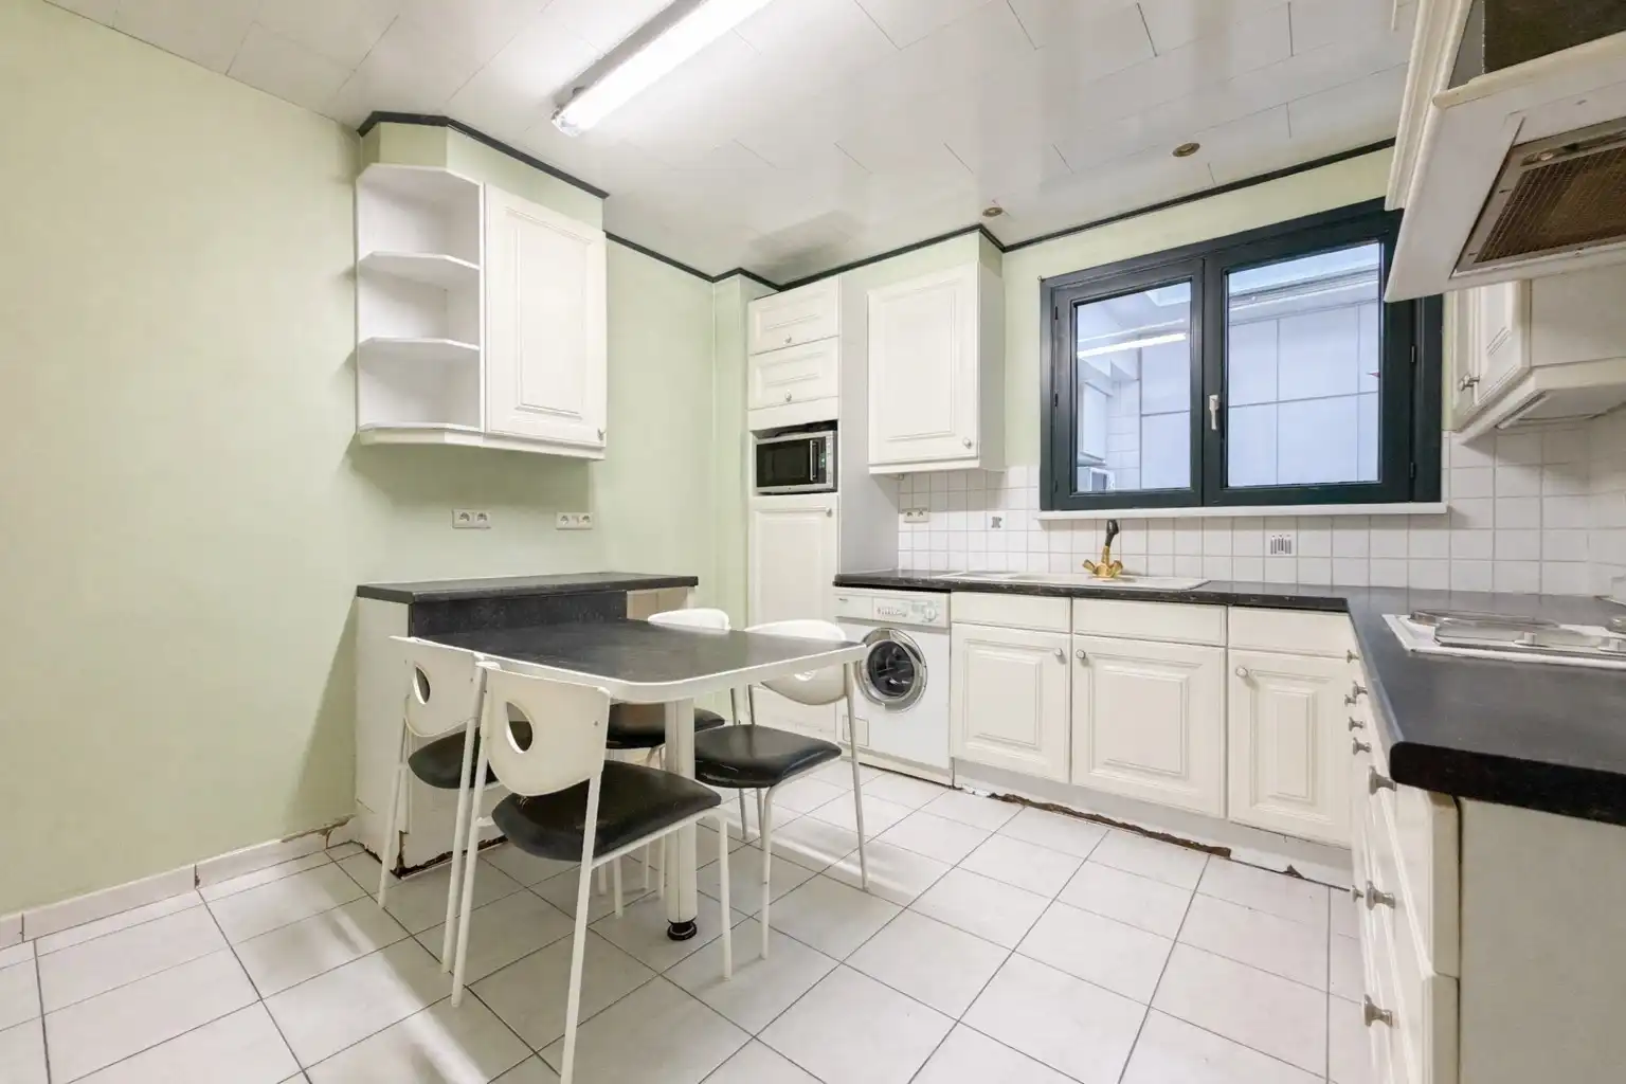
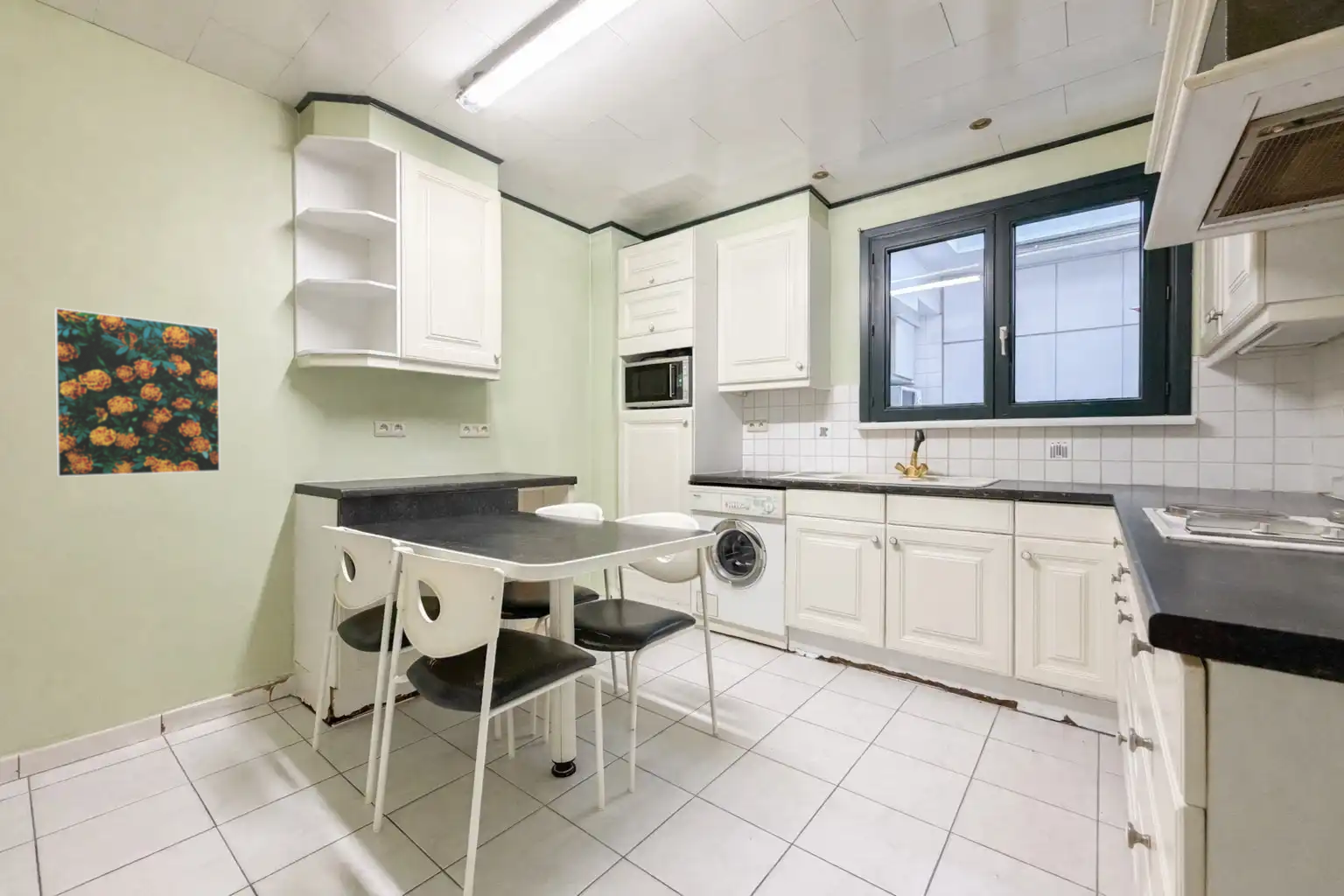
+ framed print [53,306,221,478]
